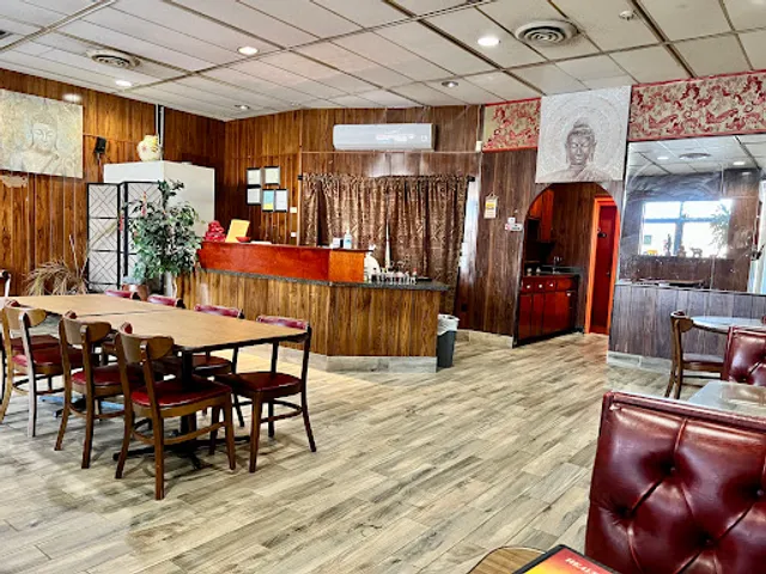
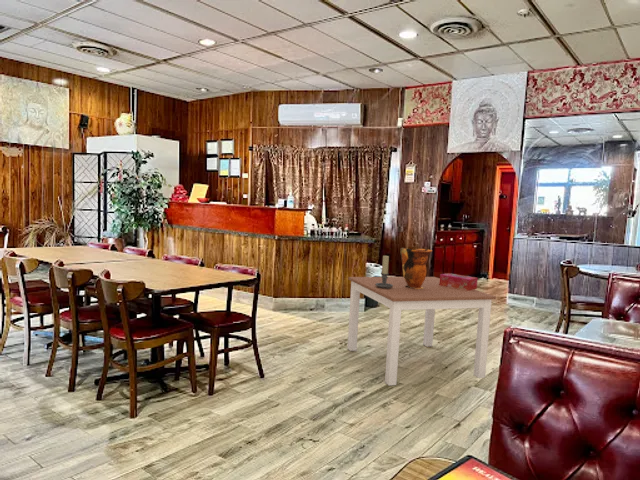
+ dining table [347,276,497,386]
+ decorative vase [400,247,433,289]
+ tissue box [439,272,479,291]
+ candle holder [375,255,393,289]
